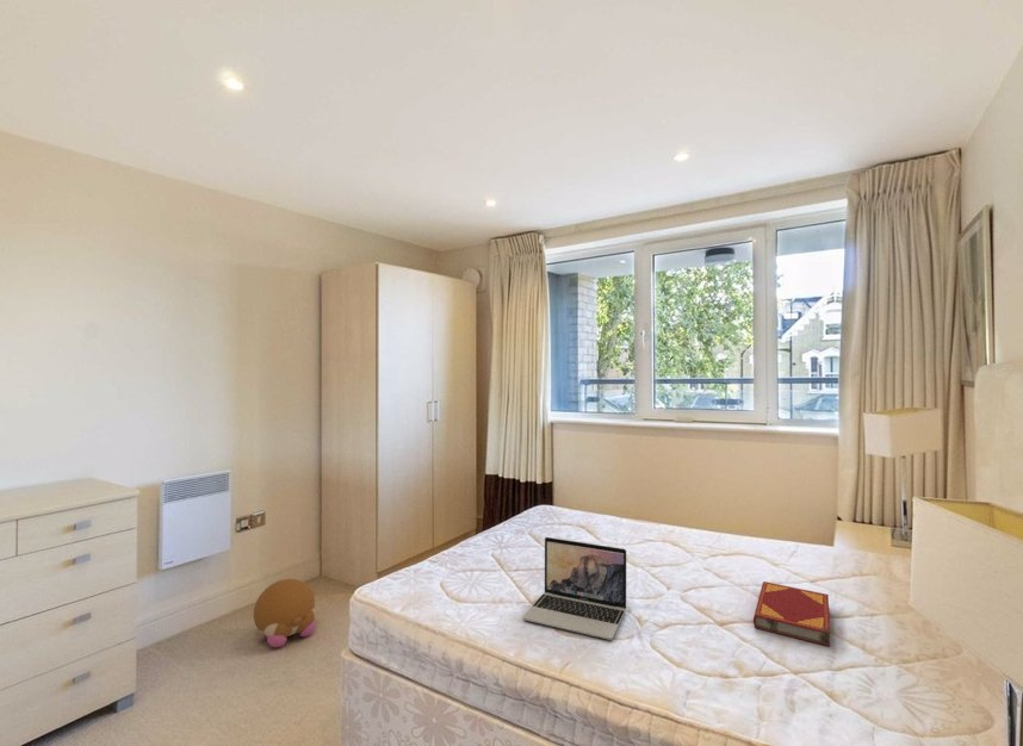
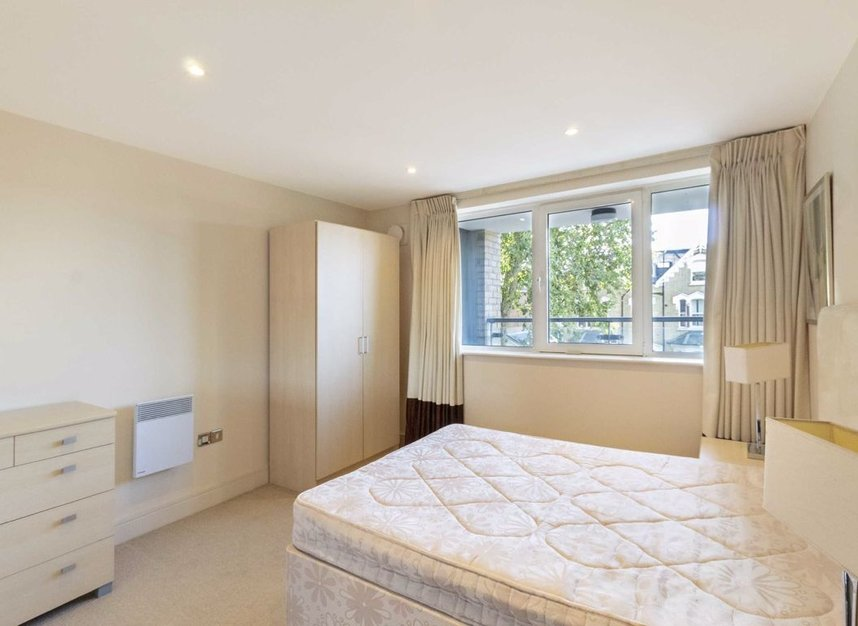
- plush toy [253,578,317,648]
- laptop [521,536,627,641]
- hardback book [752,580,831,647]
